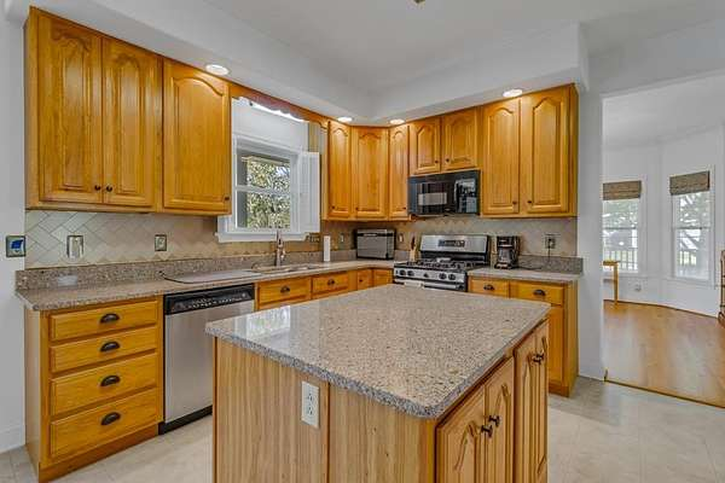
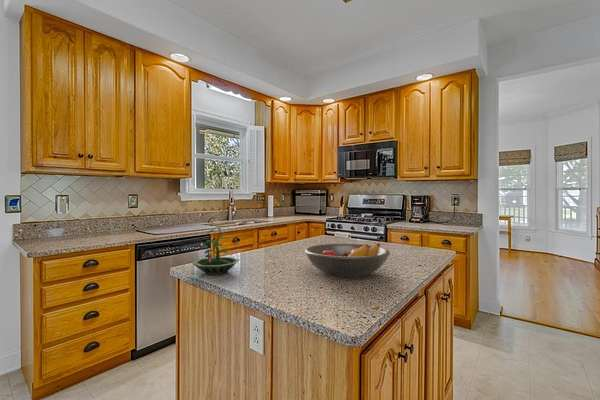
+ fruit bowl [304,243,391,278]
+ terrarium [191,227,241,276]
